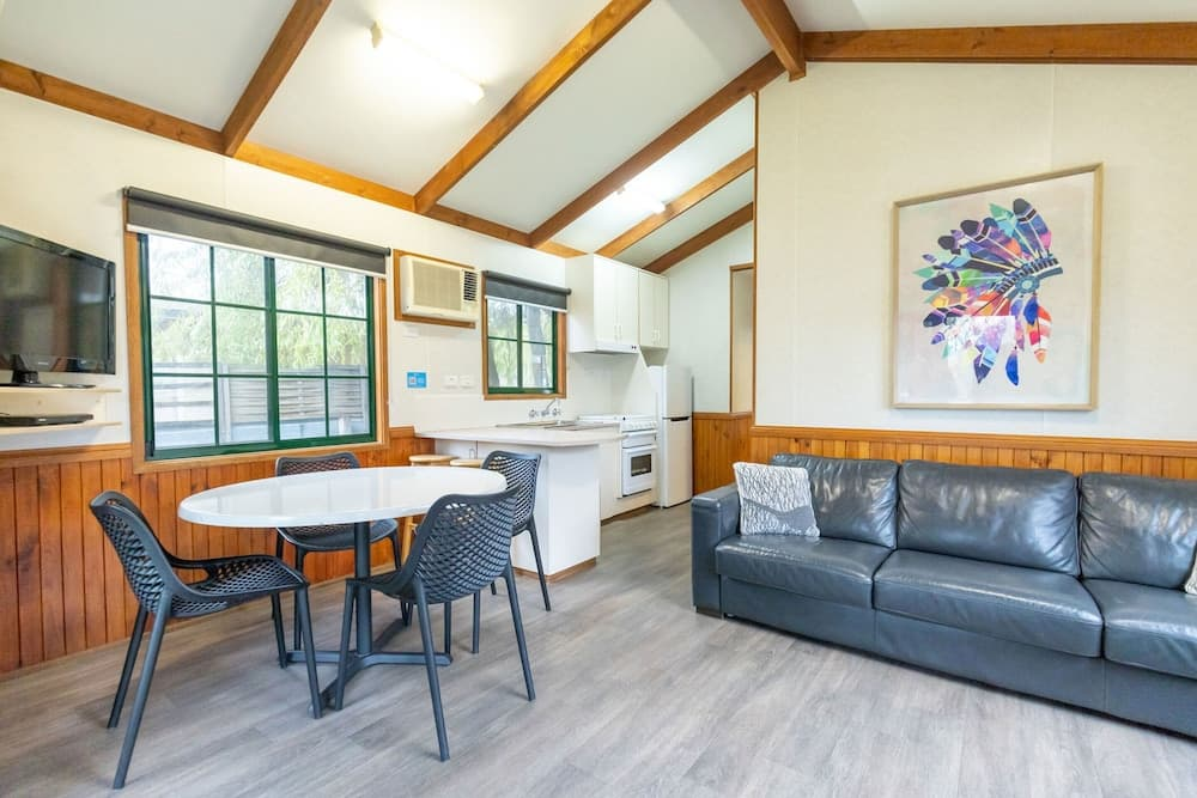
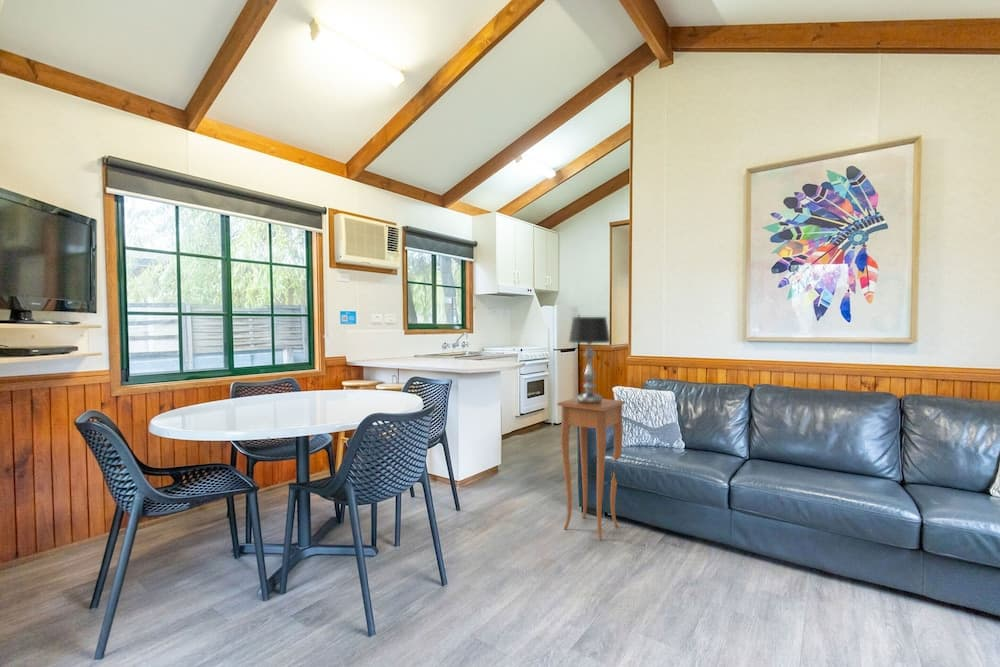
+ side table [557,397,626,541]
+ table lamp [568,316,611,404]
